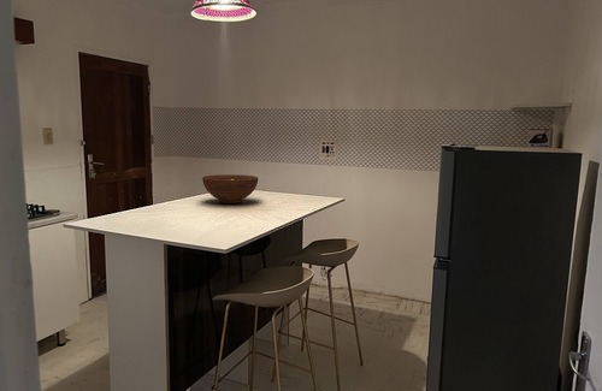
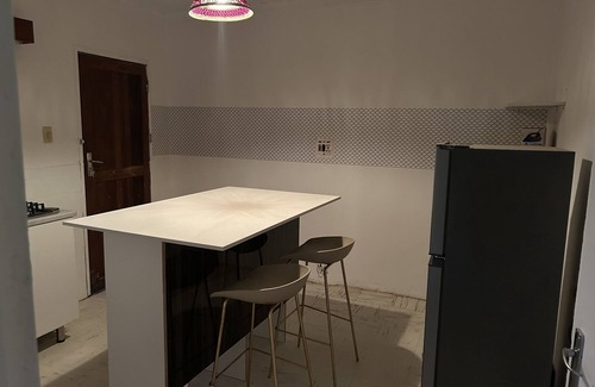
- fruit bowl [201,173,259,205]
